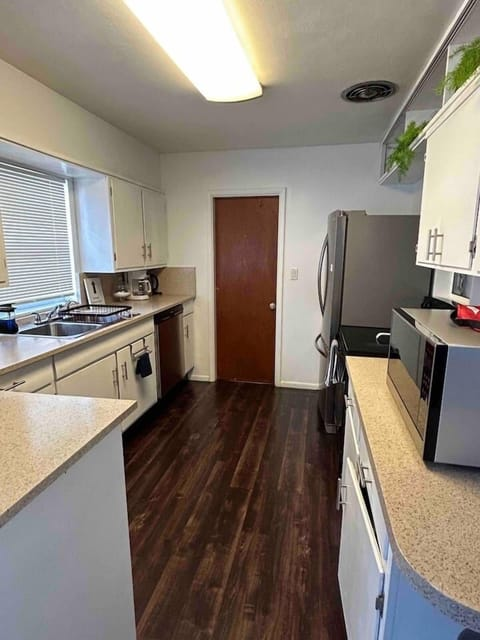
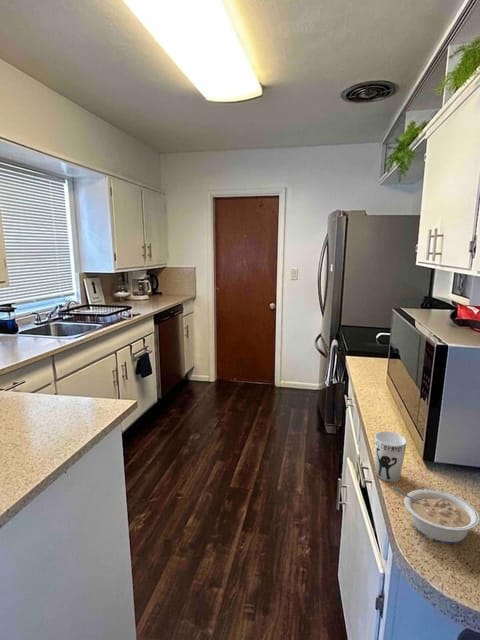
+ legume [391,485,480,545]
+ cup [374,430,408,483]
